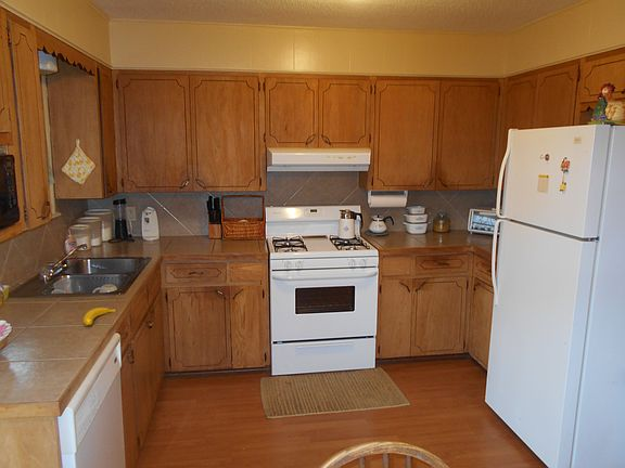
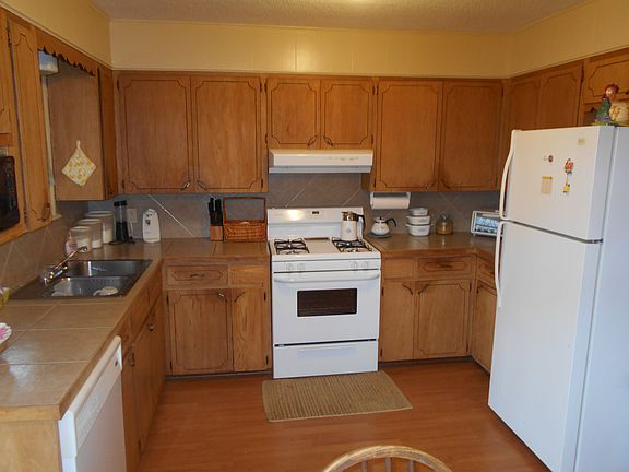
- banana [82,307,116,326]
